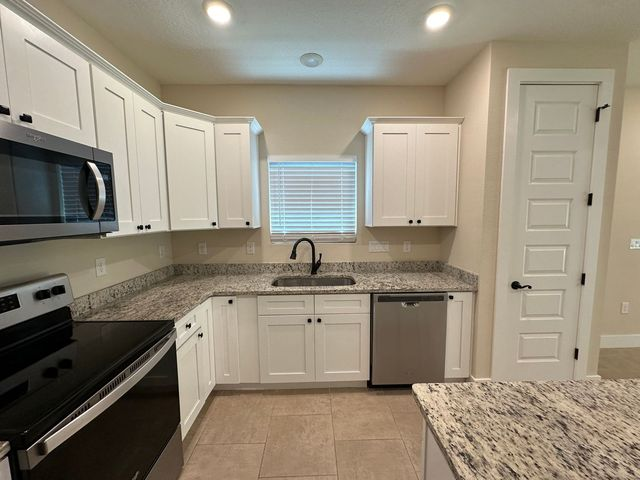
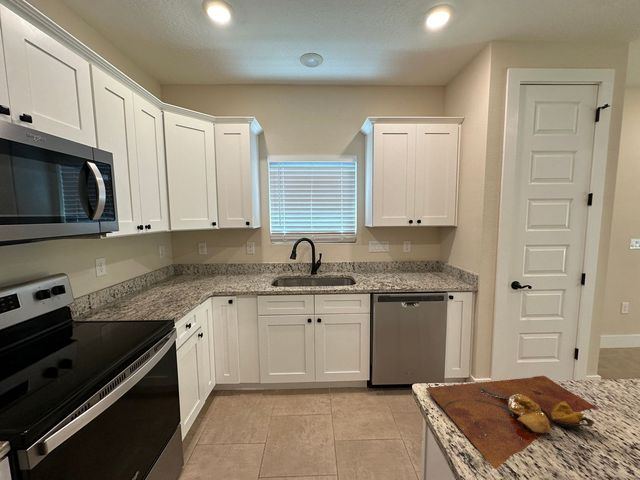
+ cutting board [425,375,600,470]
